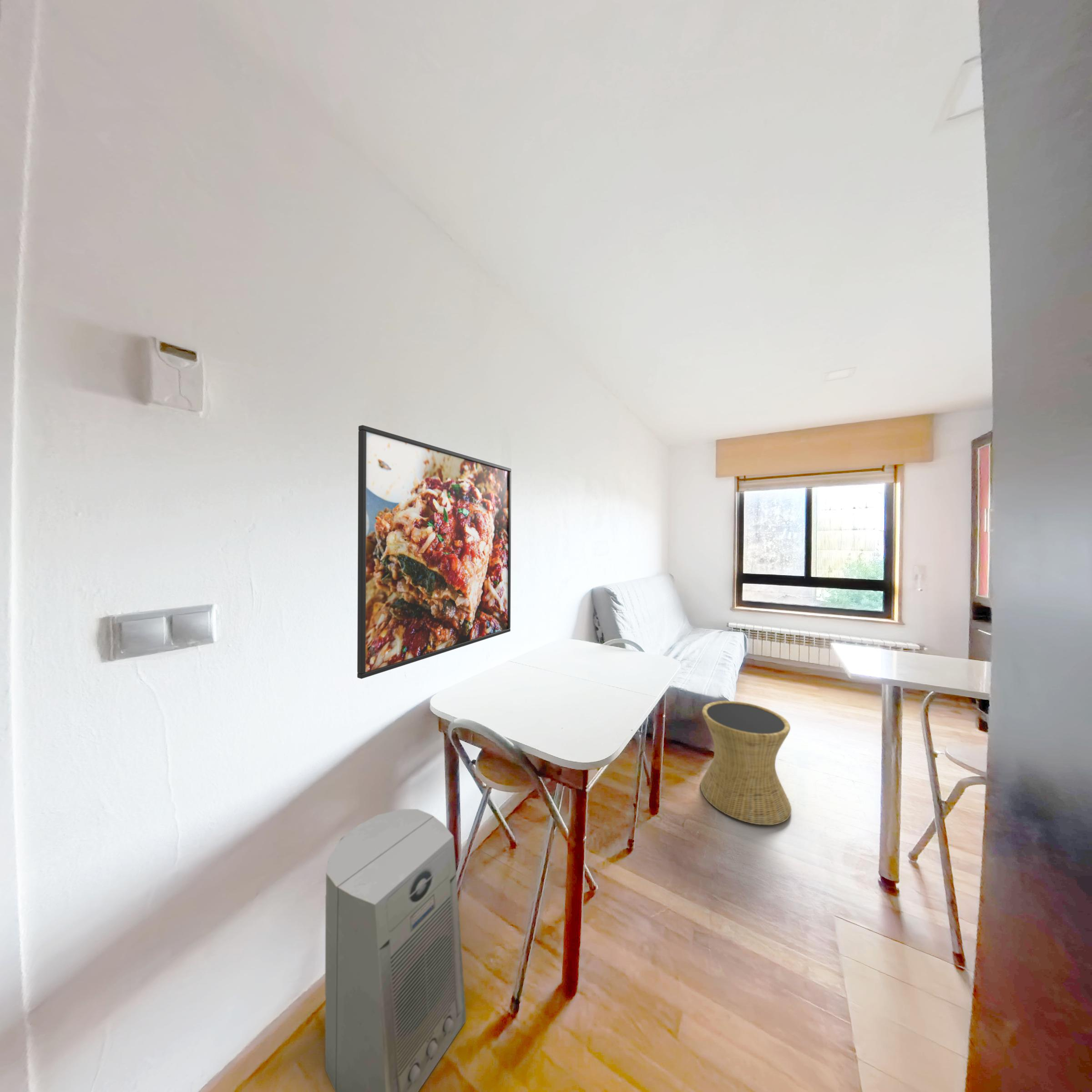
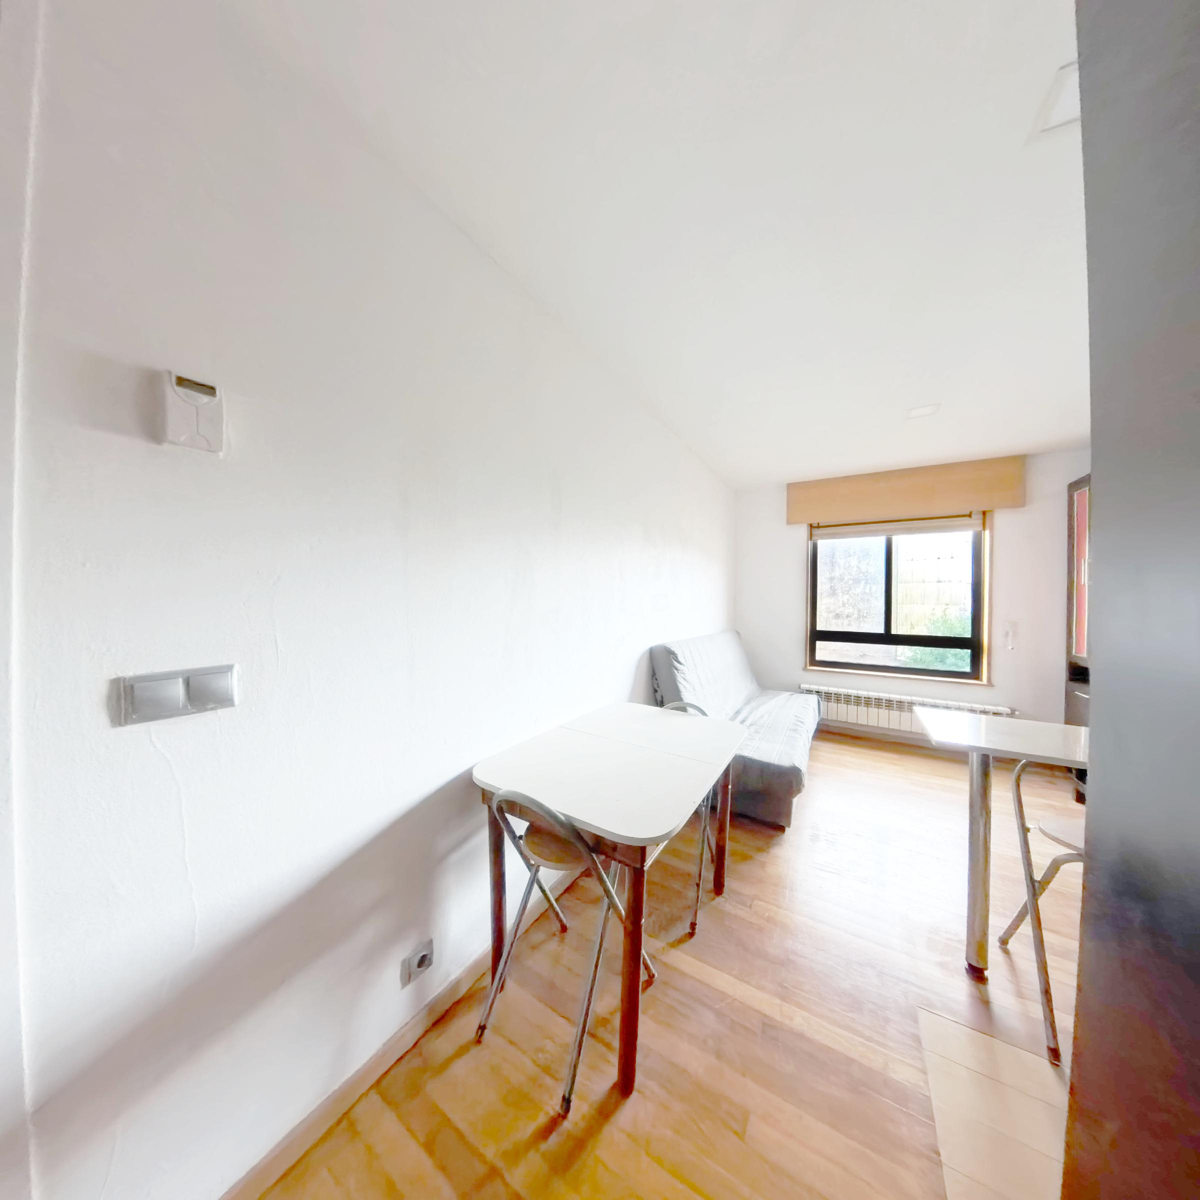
- side table [700,700,792,825]
- fan [324,809,466,1092]
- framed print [357,425,512,679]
